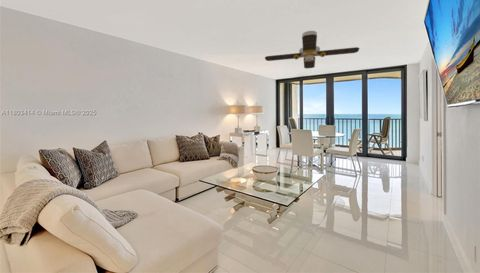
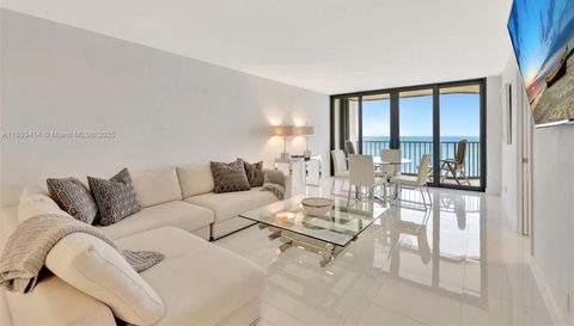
- ceiling fan [264,30,360,69]
